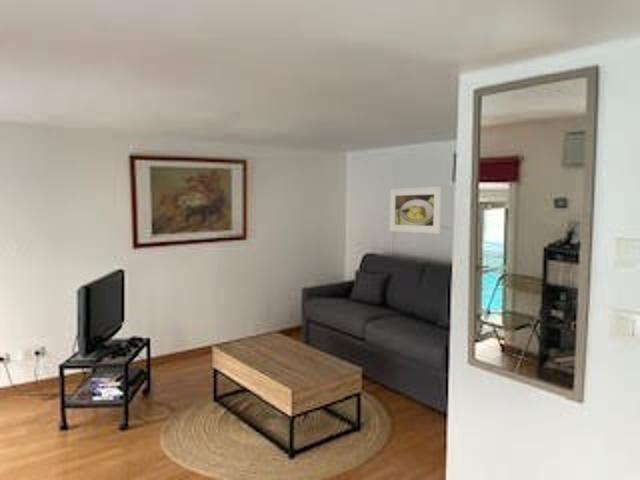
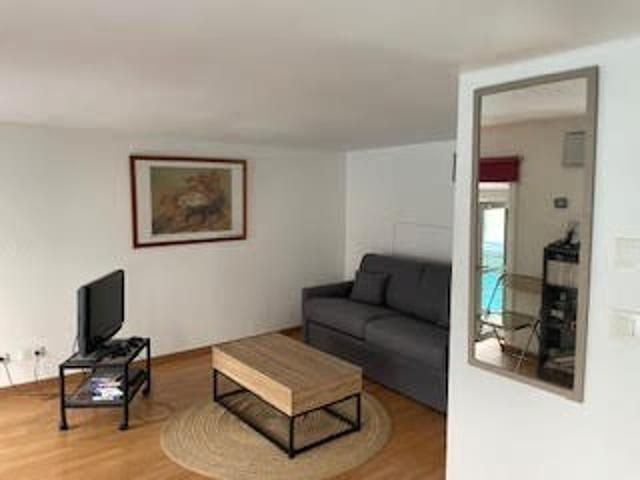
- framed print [388,186,442,235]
